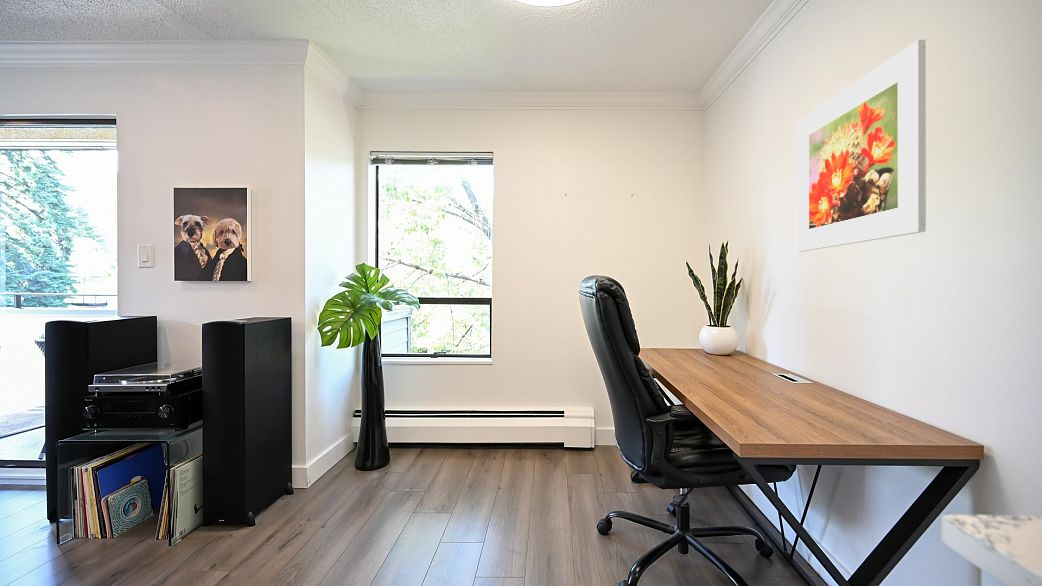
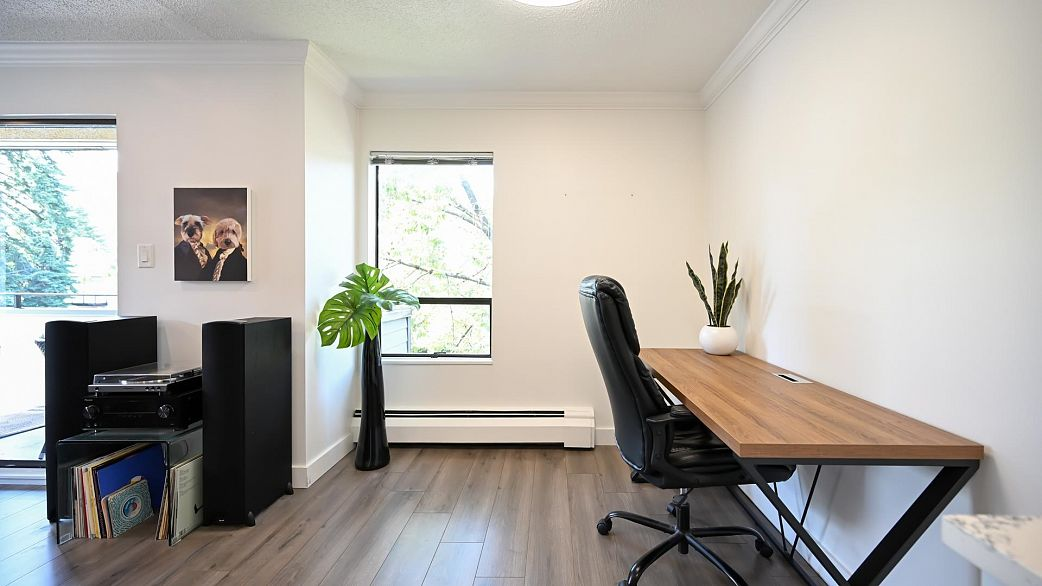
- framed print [795,39,927,253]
